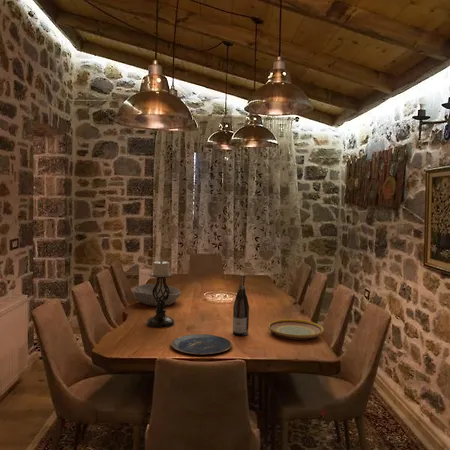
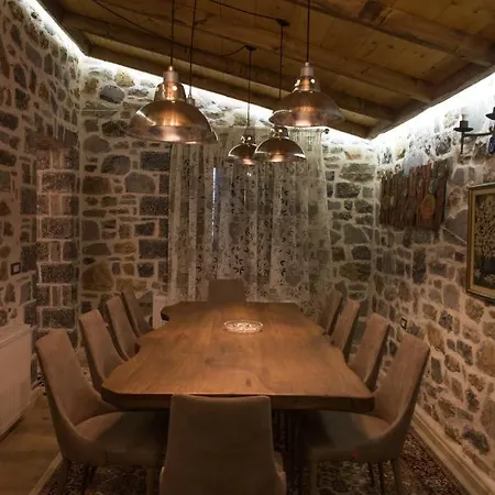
- candle holder [146,259,175,329]
- plate [170,333,233,356]
- bowl [132,283,182,307]
- wine bottle [232,274,250,337]
- plate [267,318,325,341]
